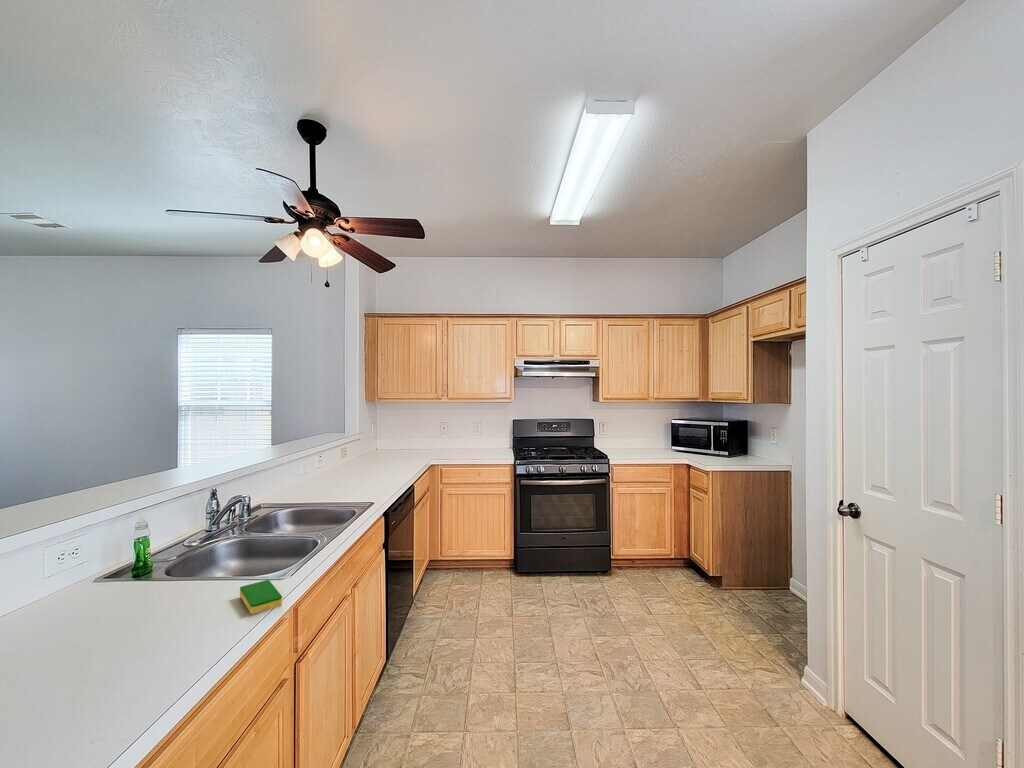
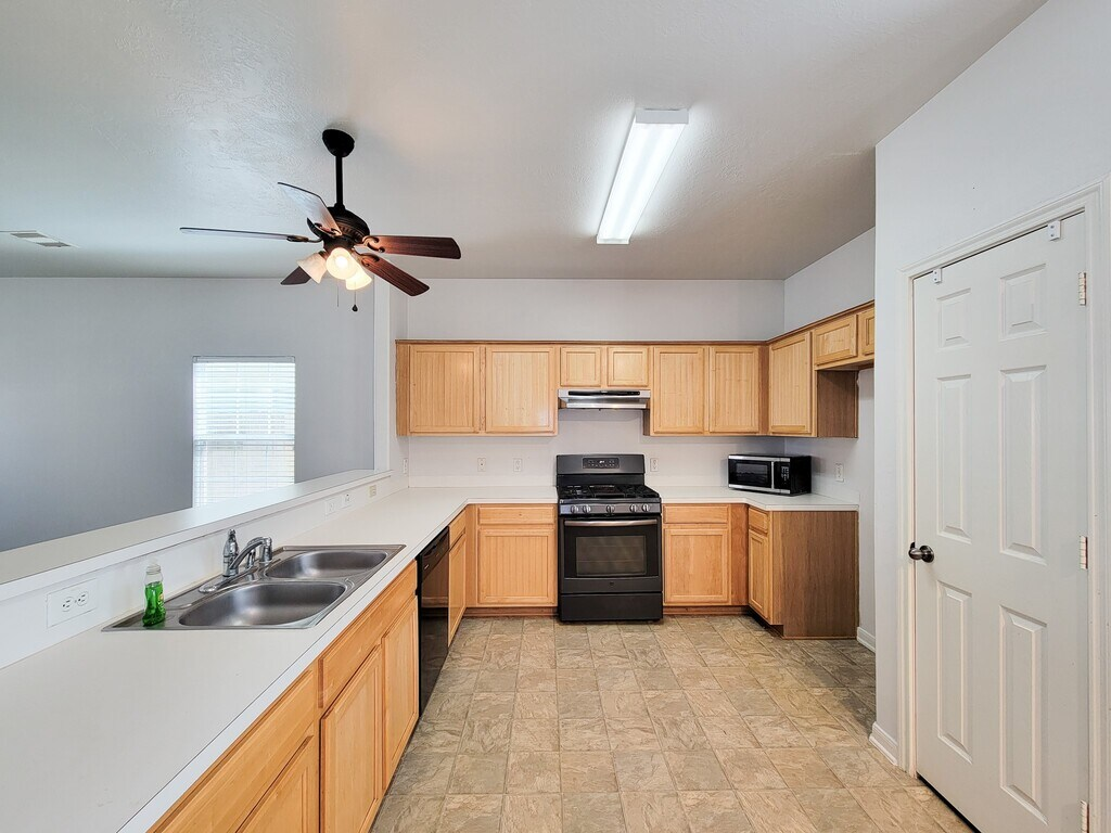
- dish sponge [239,579,283,615]
